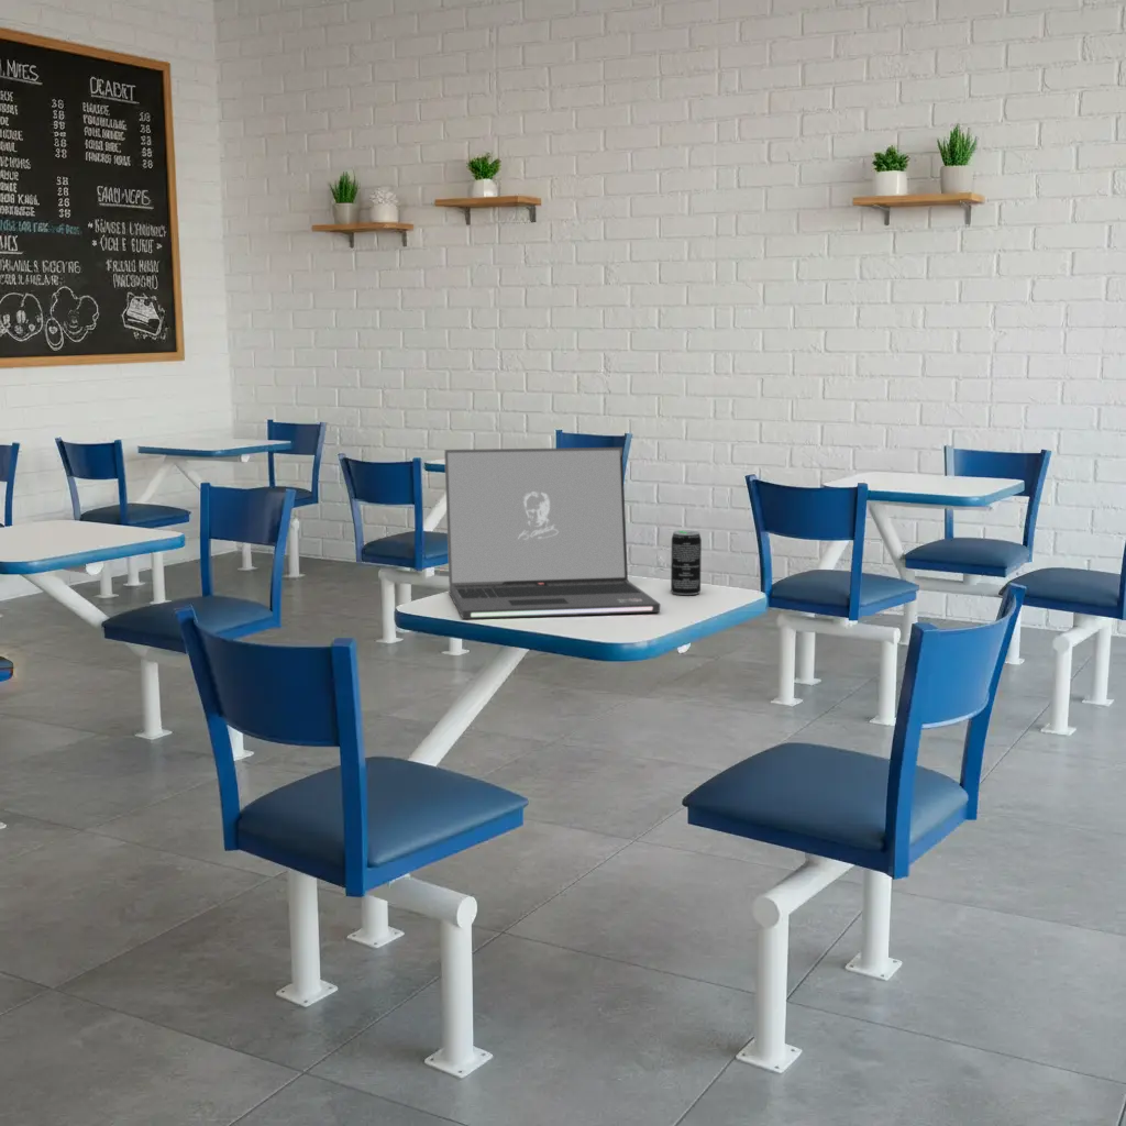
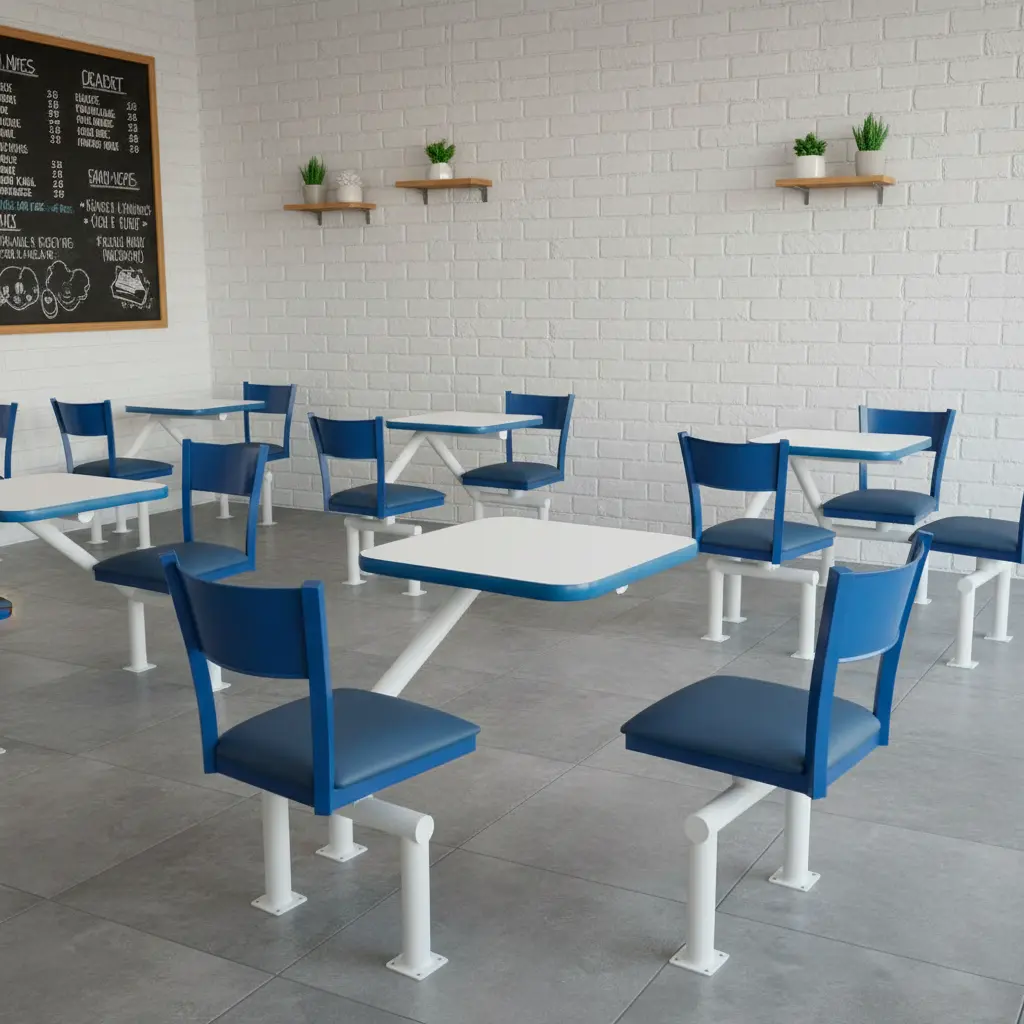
- laptop [443,446,662,620]
- beverage can [670,529,703,596]
